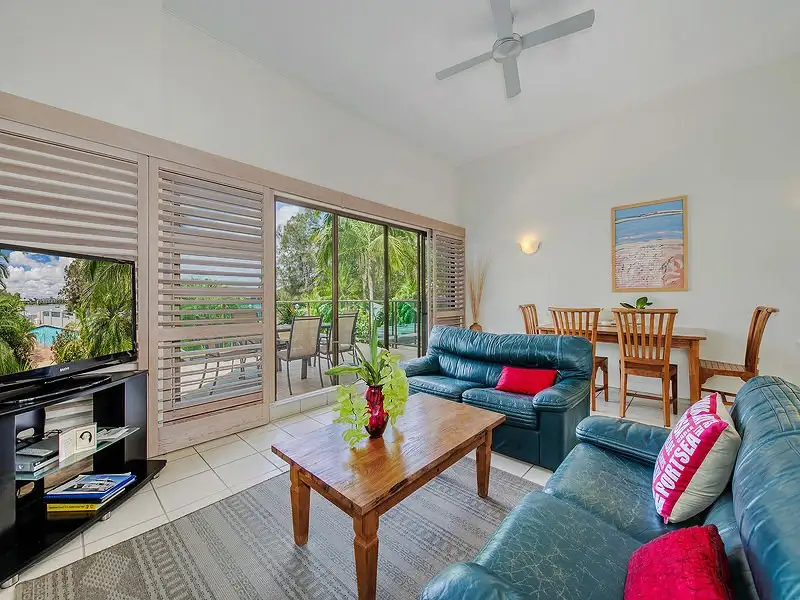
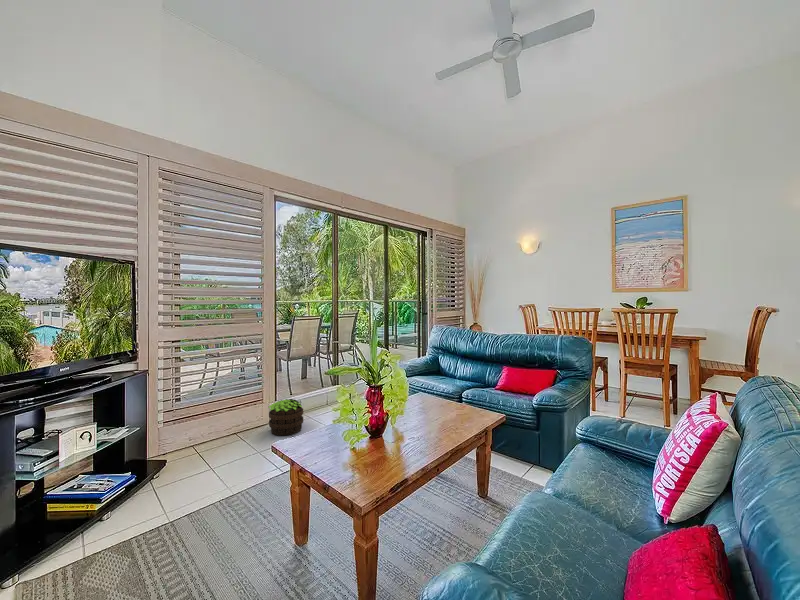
+ potted plant [267,398,304,436]
